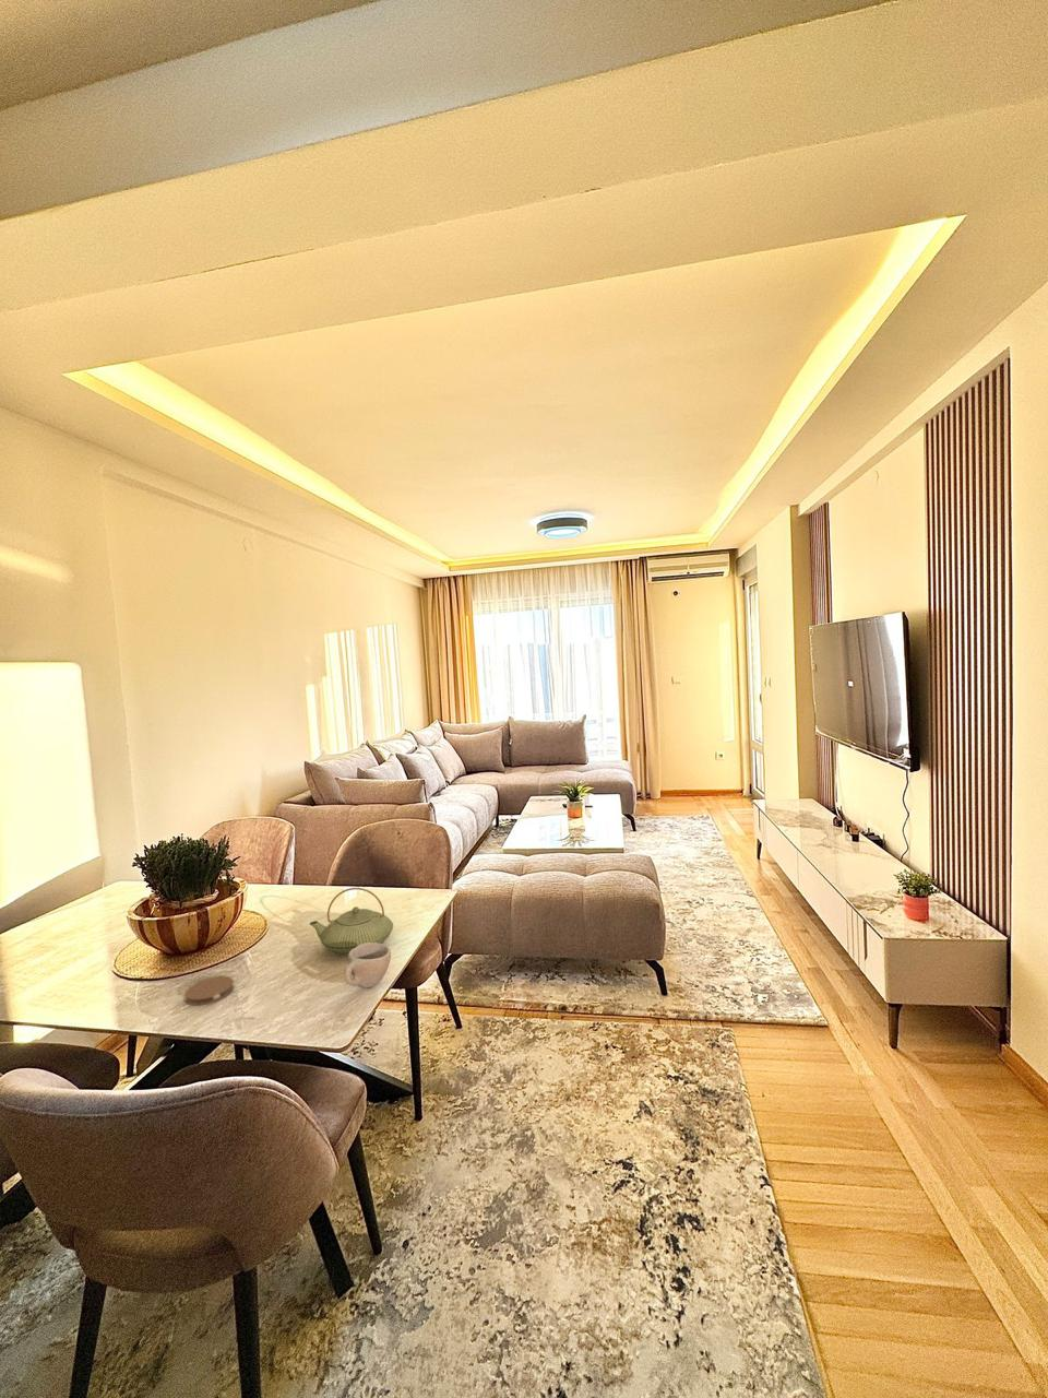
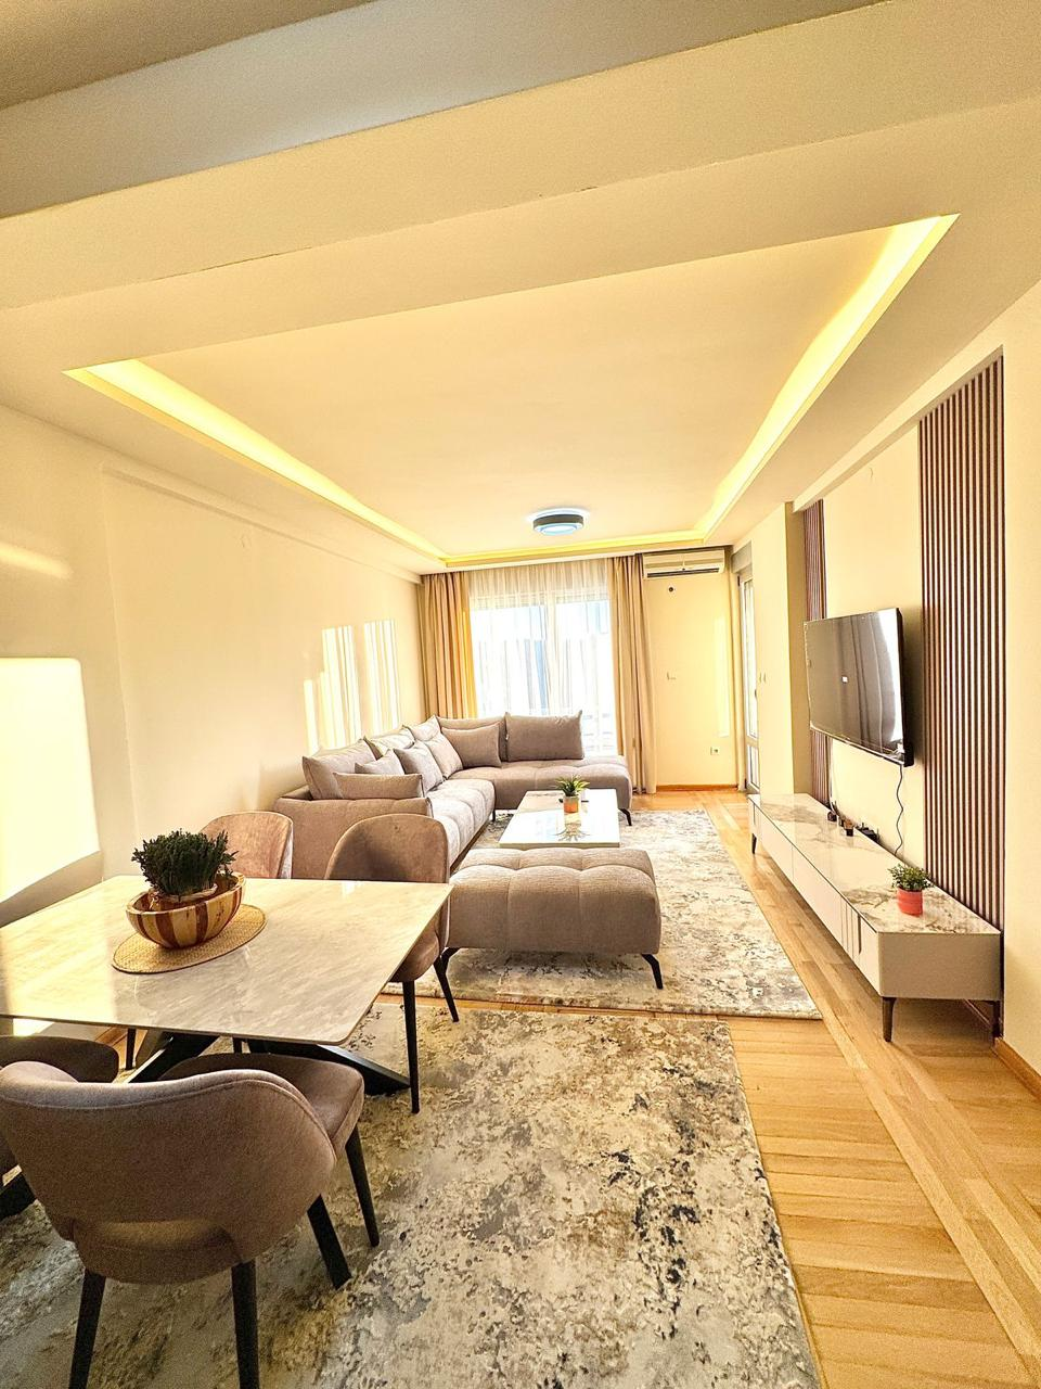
- cup [343,942,392,990]
- coaster [184,975,234,1006]
- teapot [309,887,394,955]
